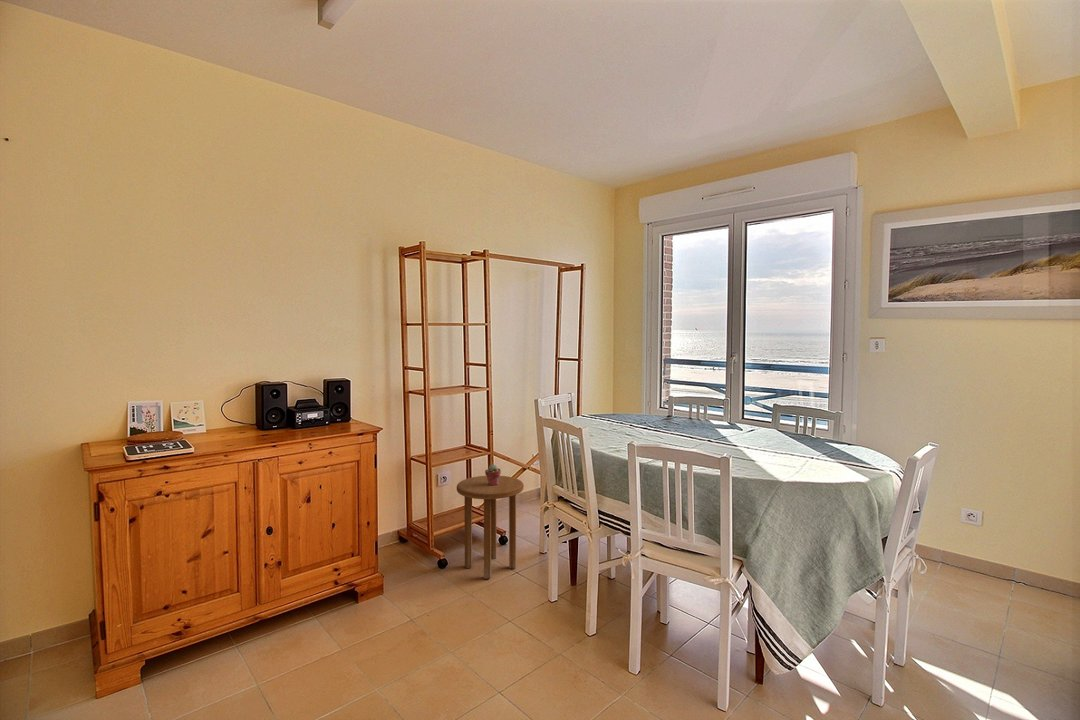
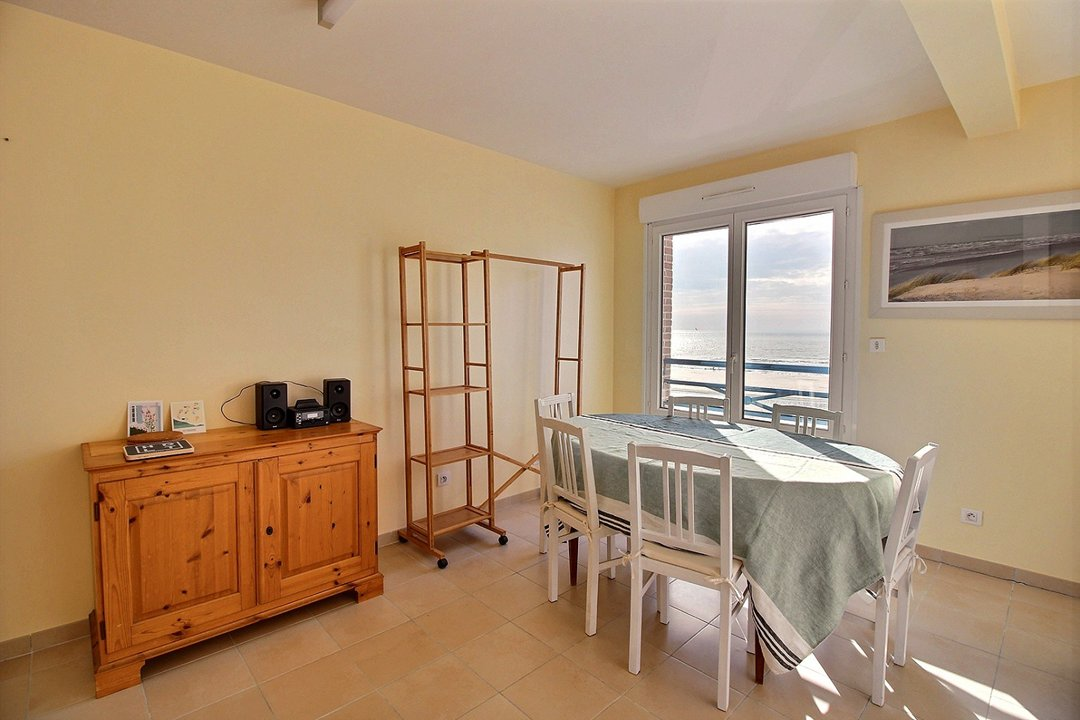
- potted succulent [484,464,502,486]
- side table [456,475,525,580]
